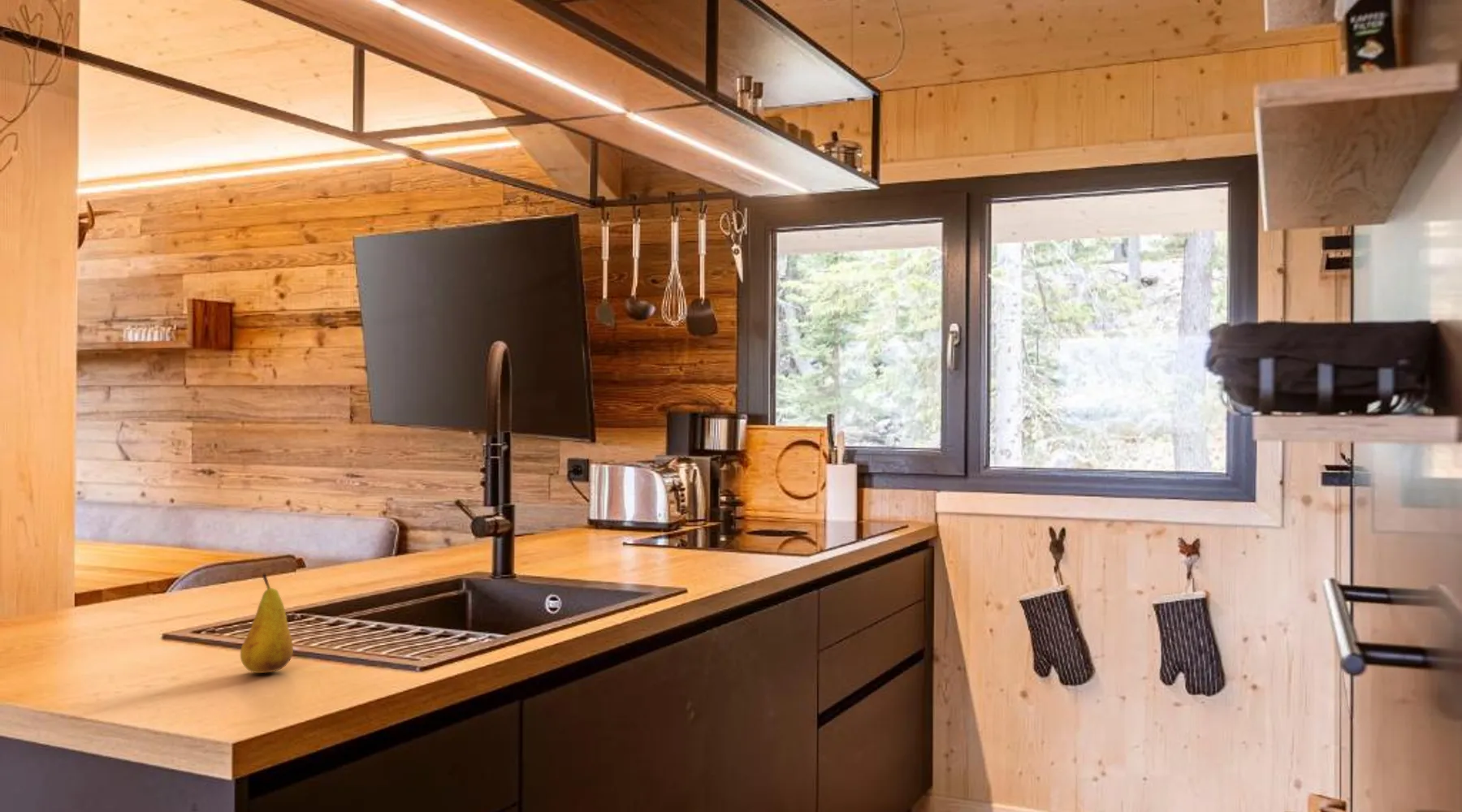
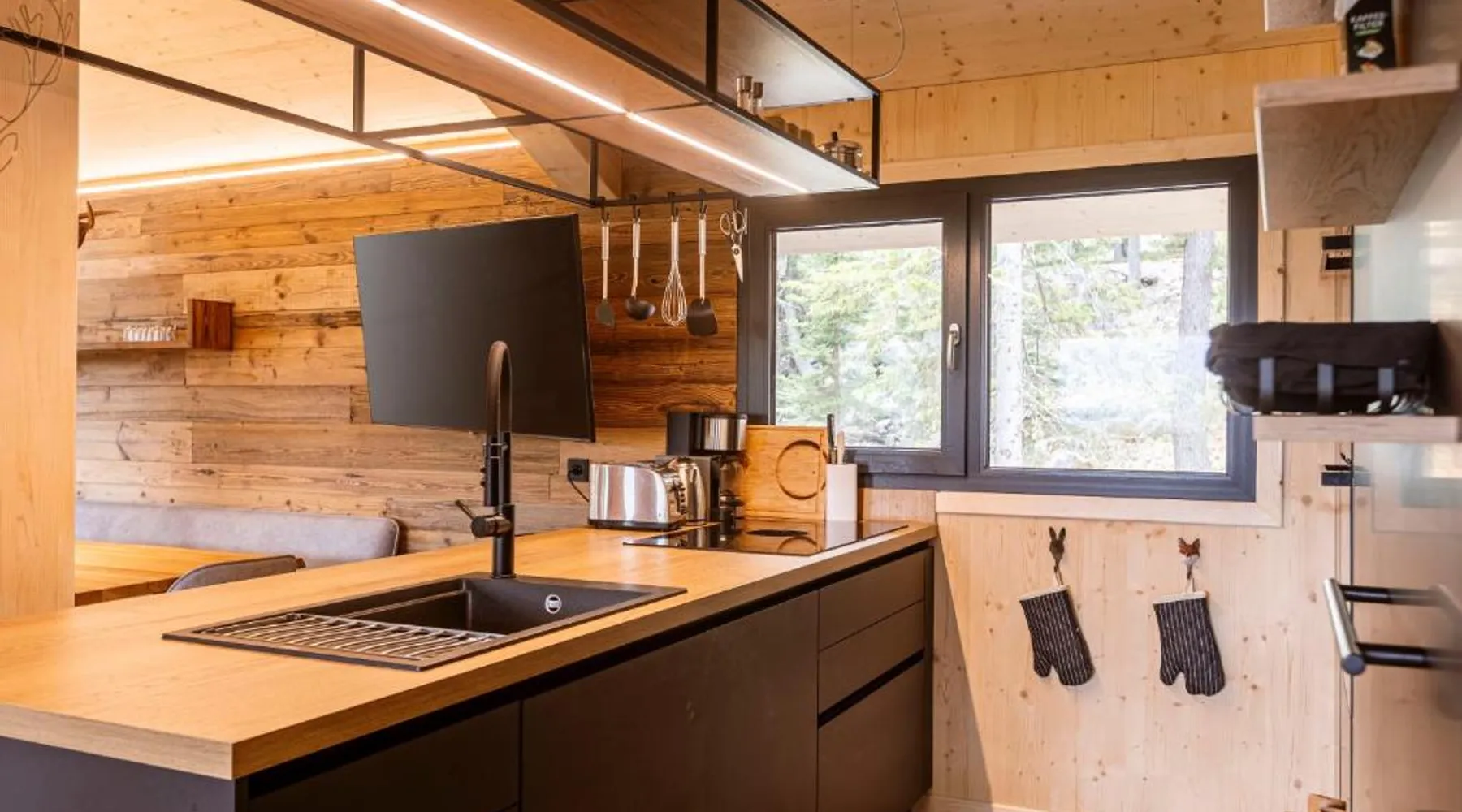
- fruit [240,573,294,674]
